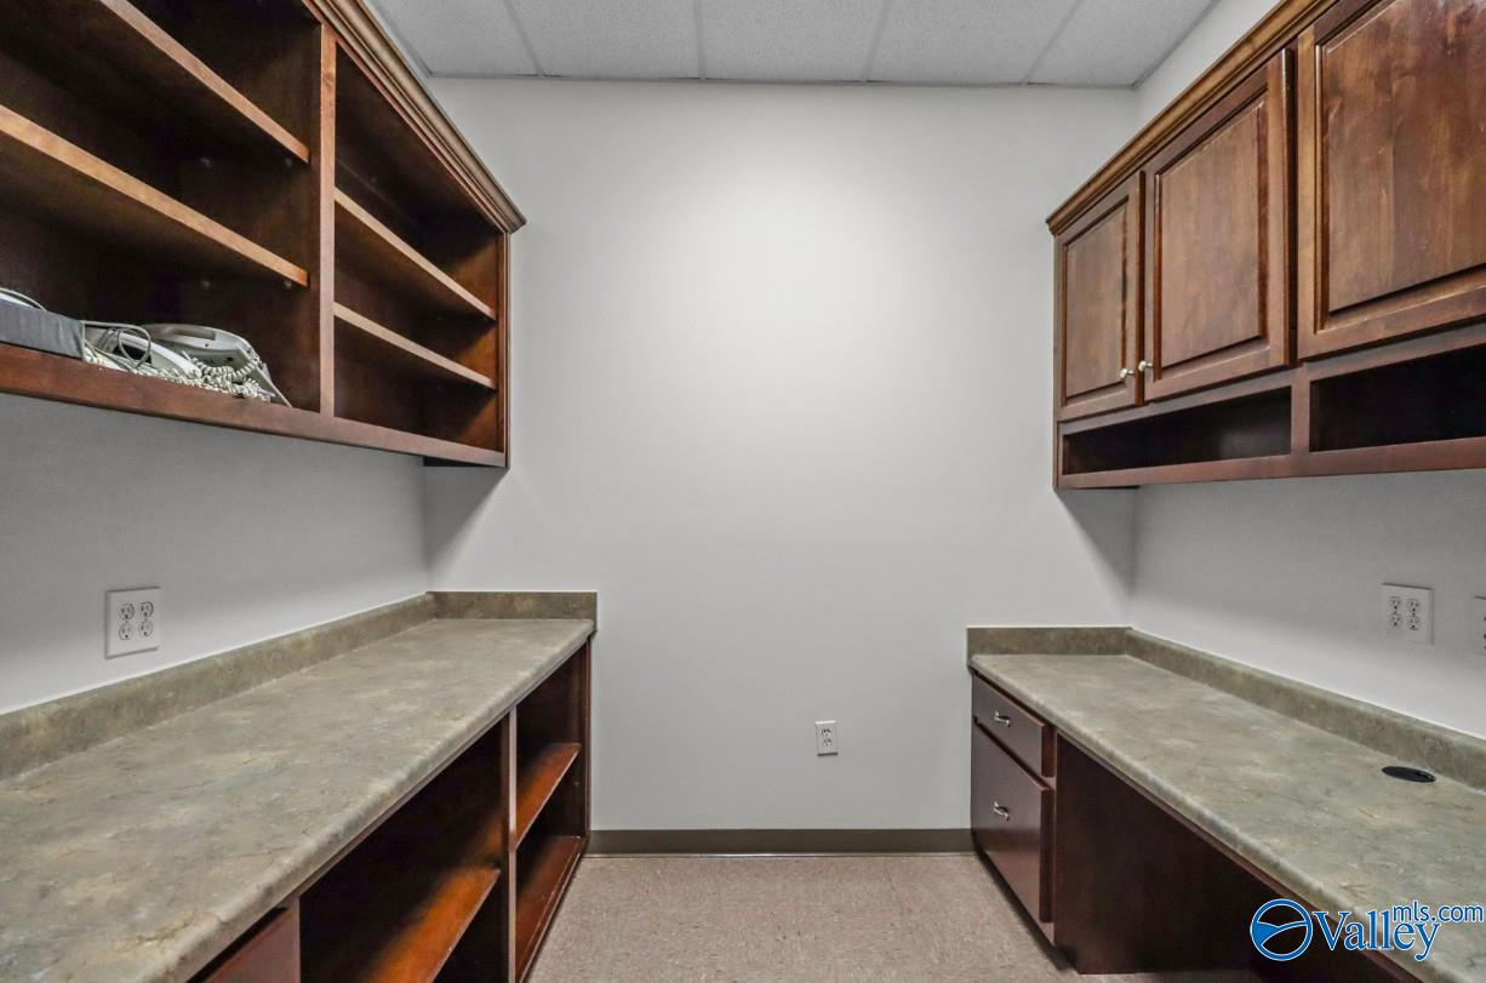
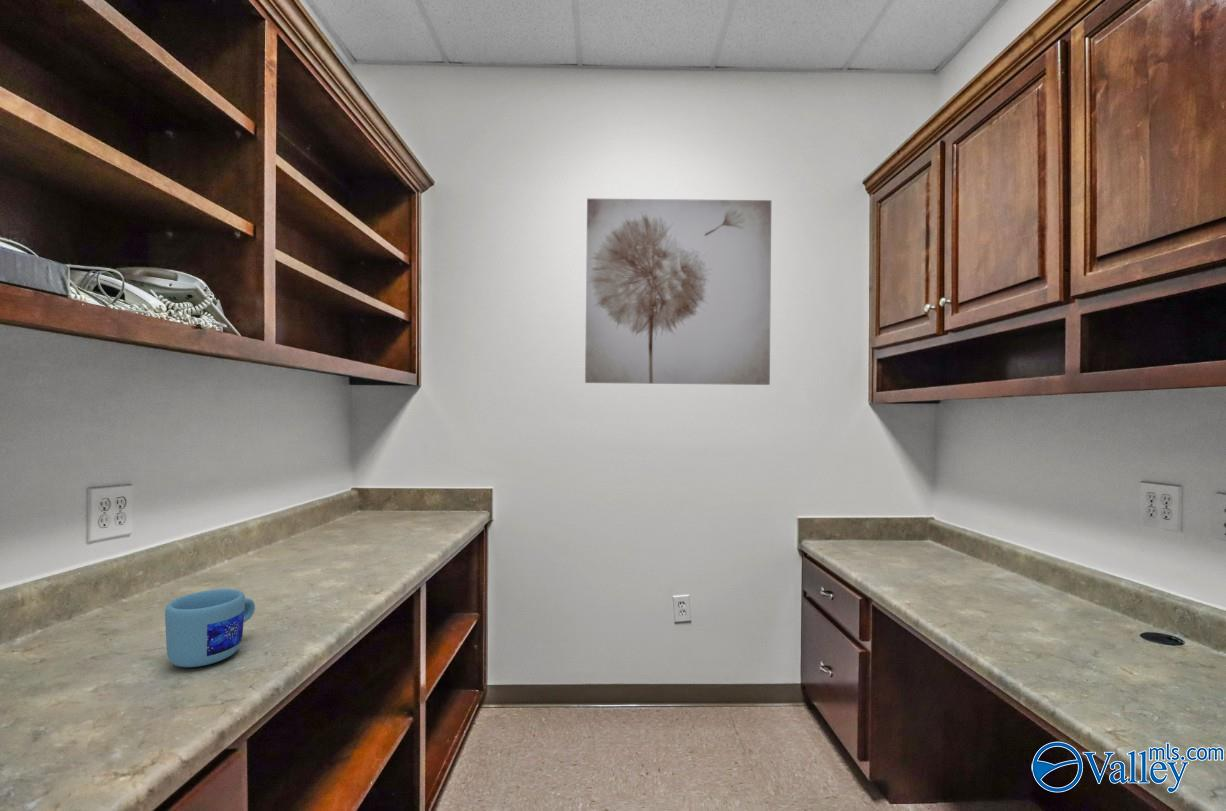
+ wall art [584,198,772,386]
+ mug [164,588,256,668]
